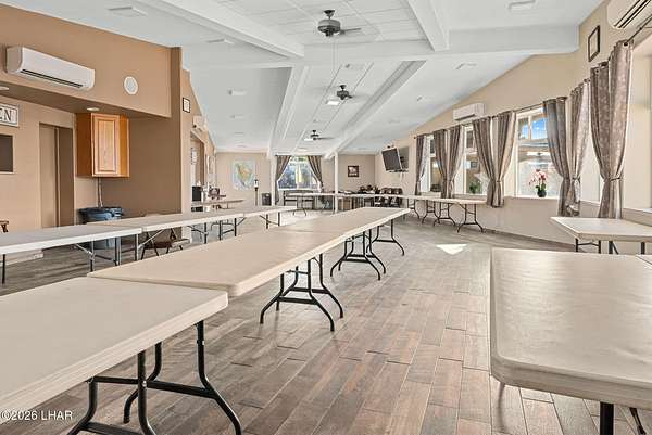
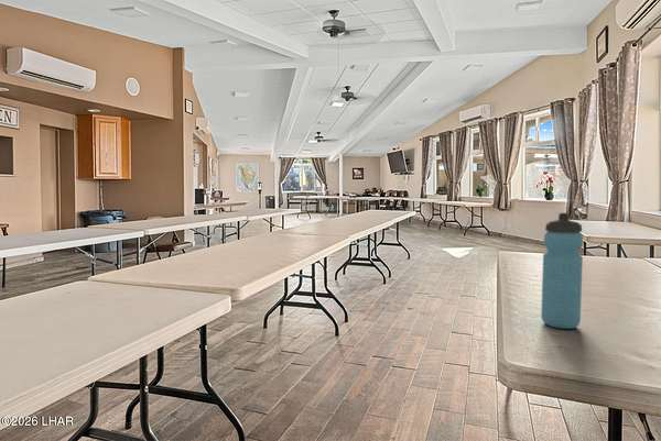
+ water bottle [540,212,584,330]
